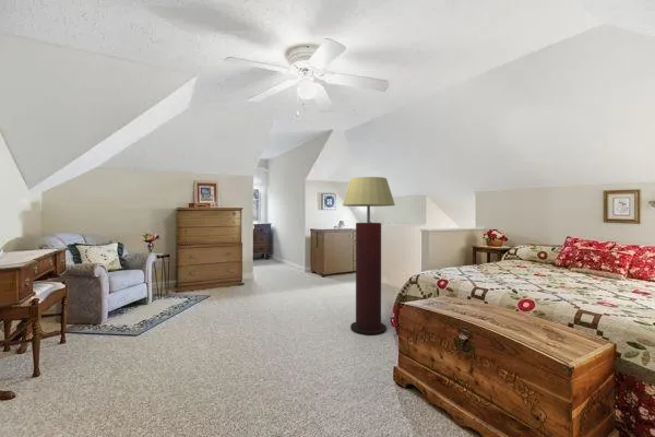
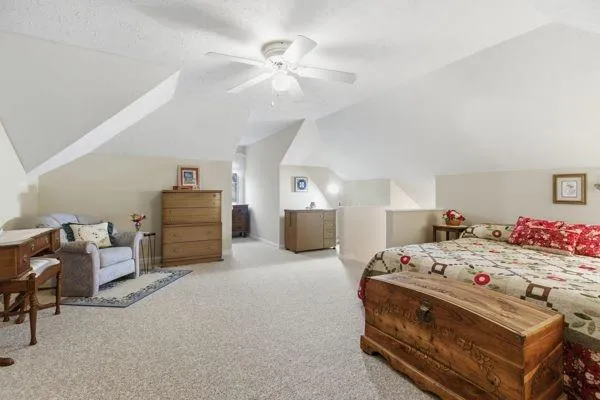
- floor lamp [342,176,396,336]
